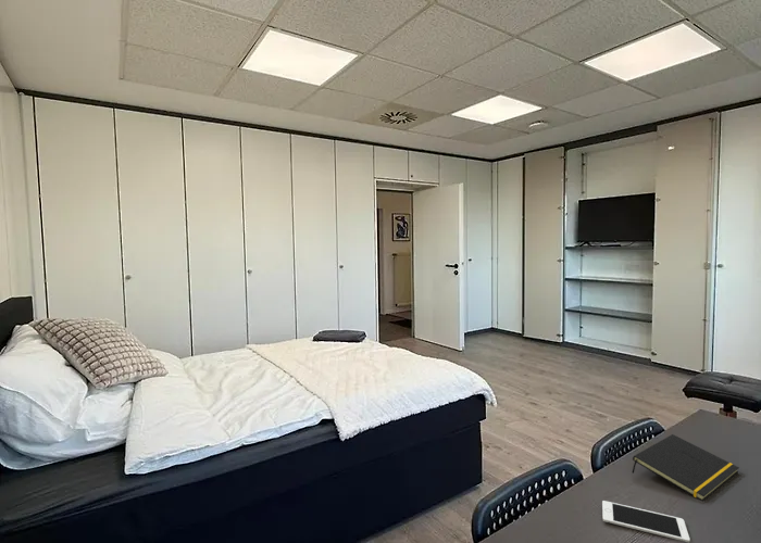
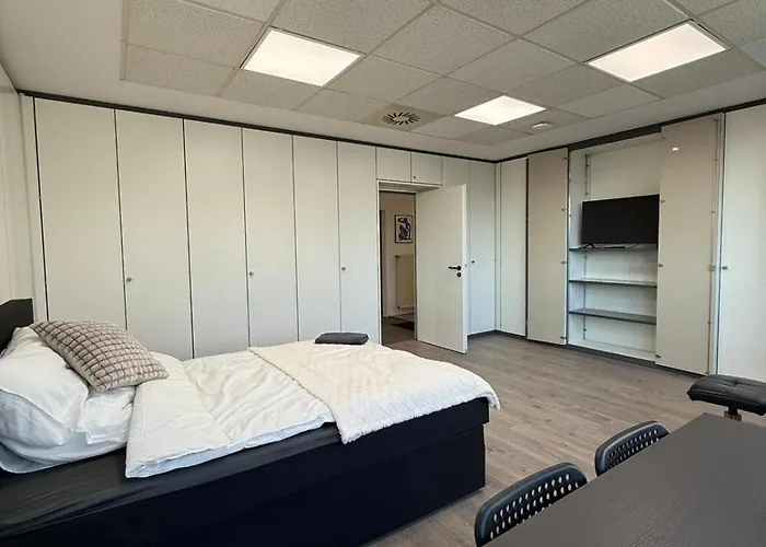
- cell phone [601,500,691,543]
- notepad [632,433,740,502]
